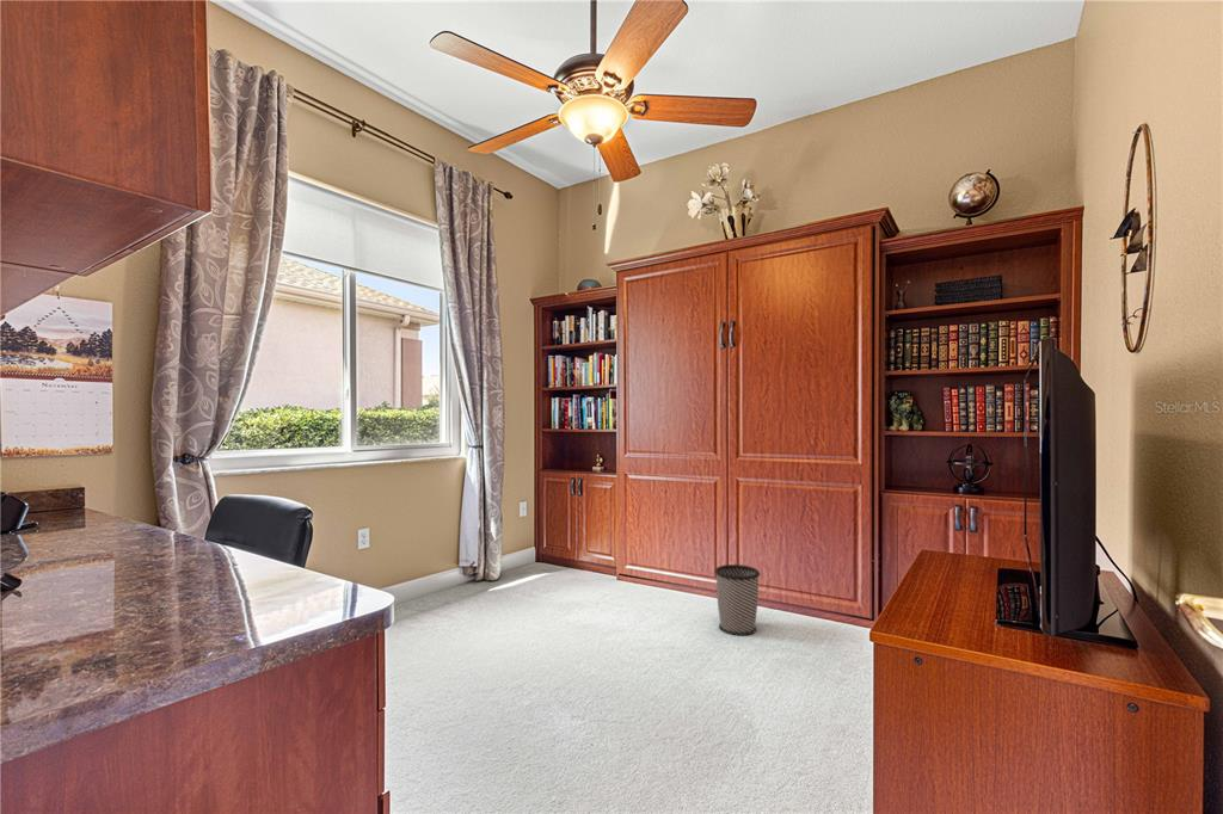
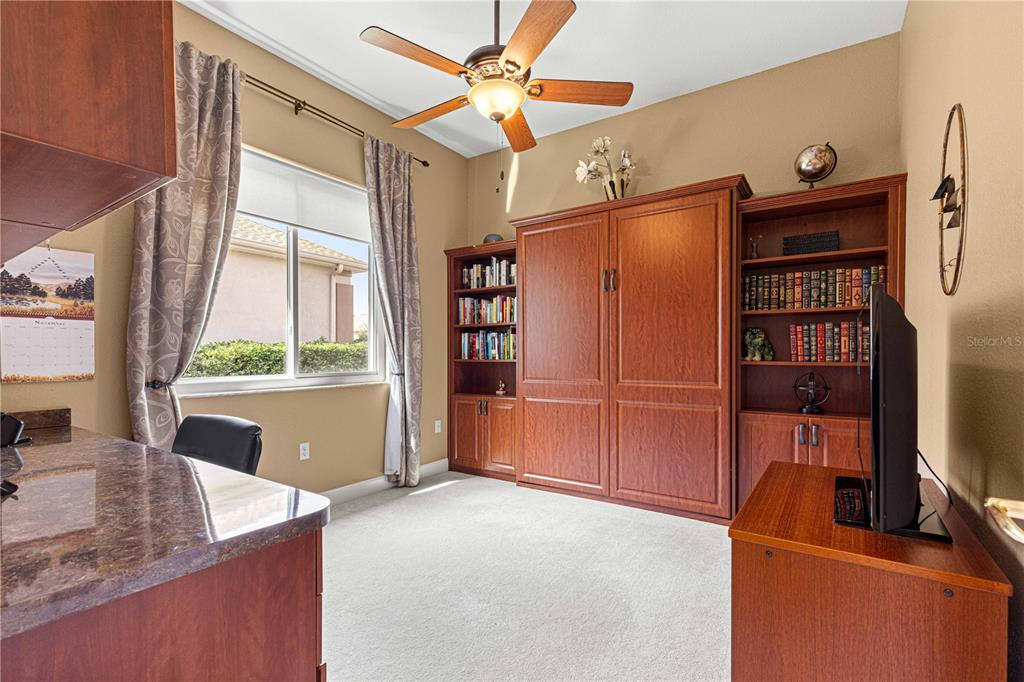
- wastebasket [713,563,761,637]
